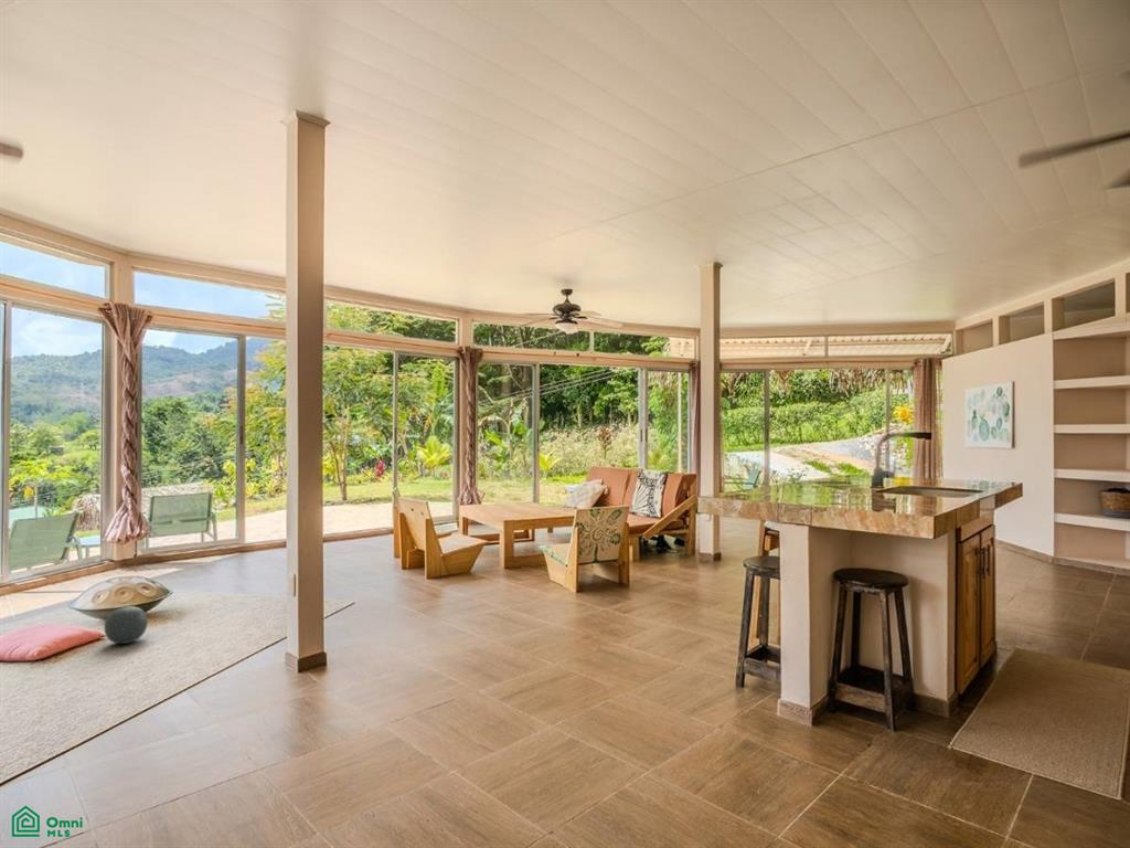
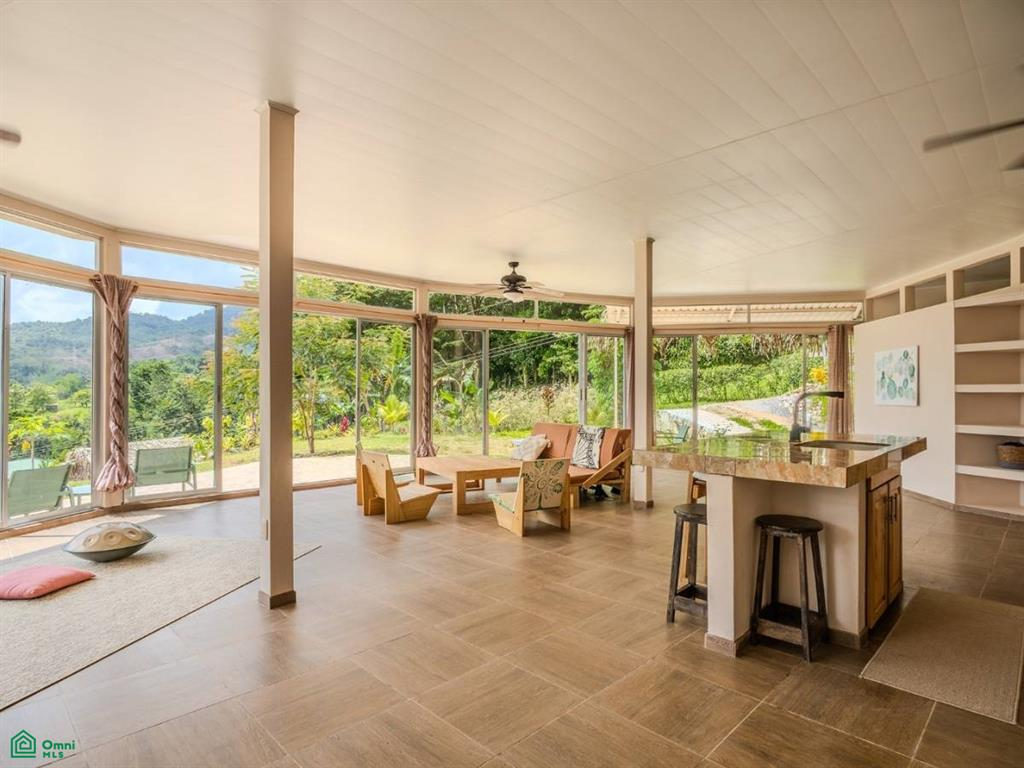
- ball [104,605,149,645]
